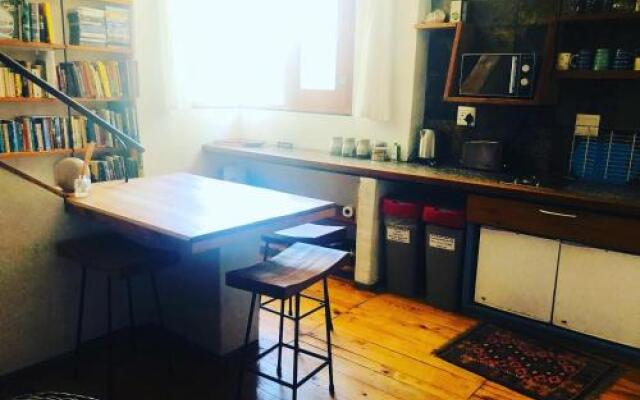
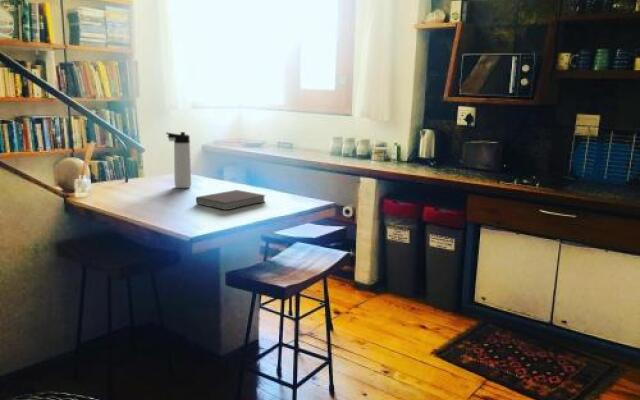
+ thermos bottle [165,131,192,189]
+ notebook [195,189,267,211]
